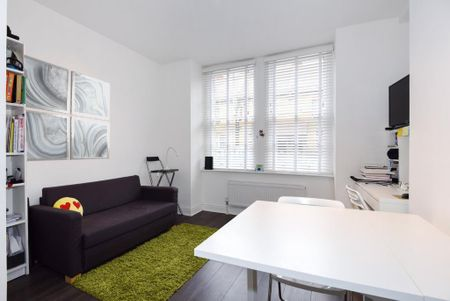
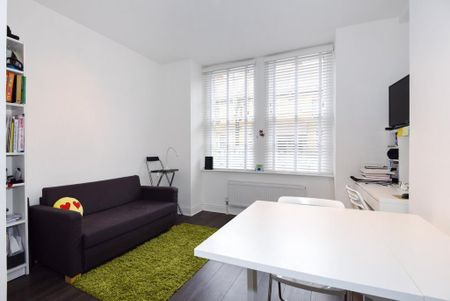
- wall art [10,54,111,163]
